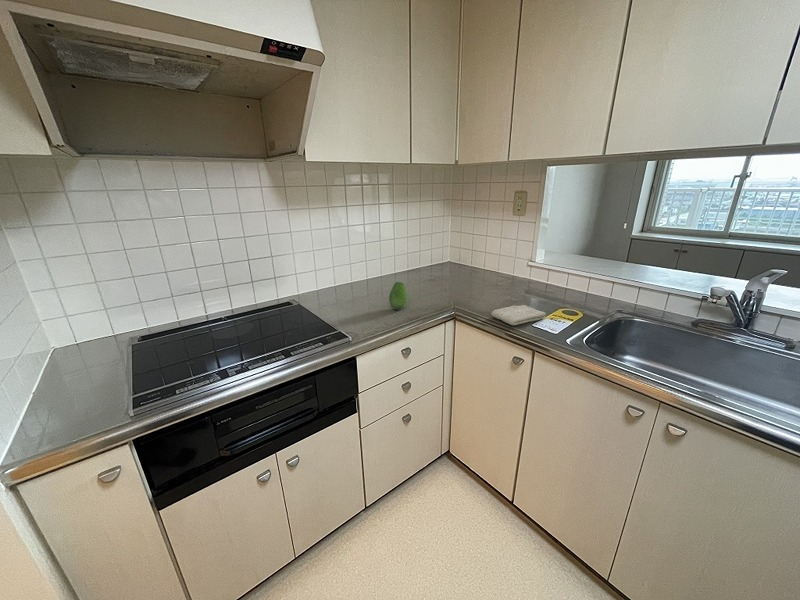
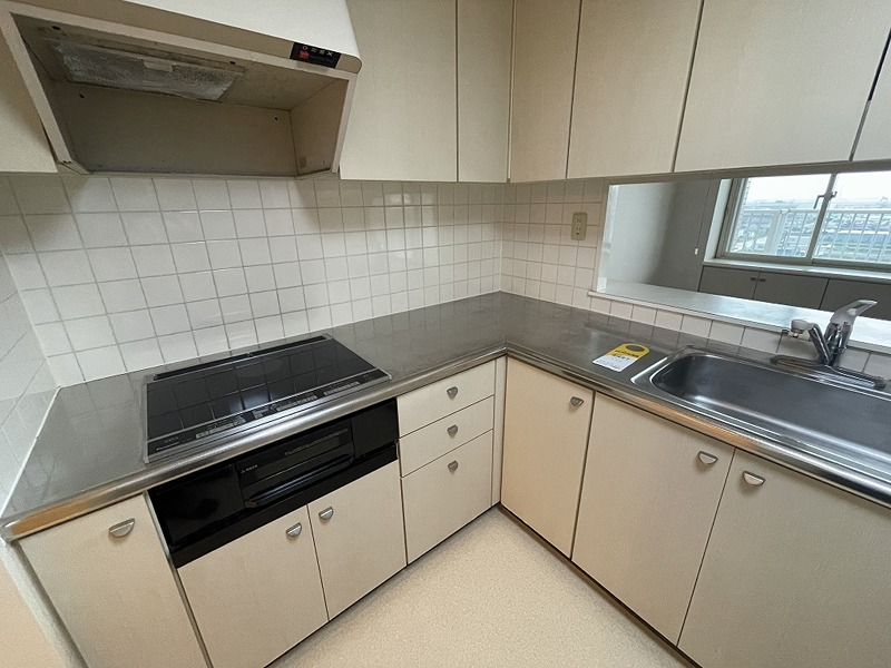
- washcloth [490,304,547,326]
- fruit [388,281,408,311]
